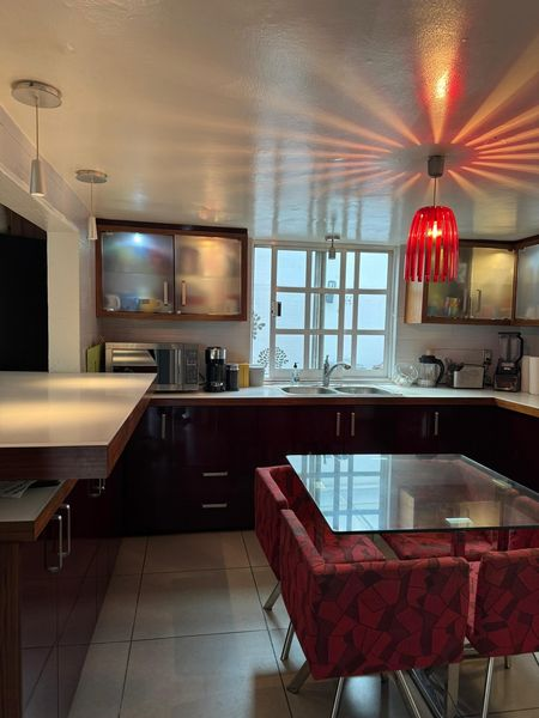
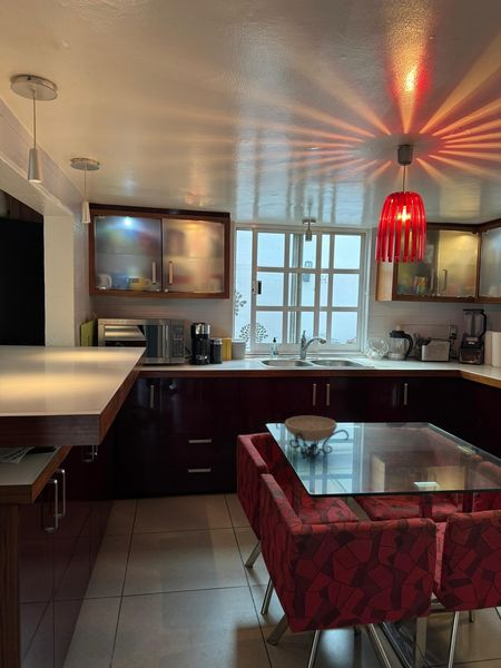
+ decorative bowl [275,415,350,461]
